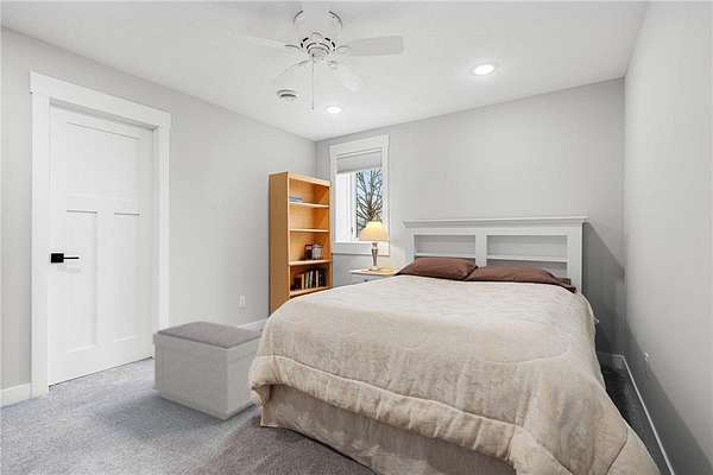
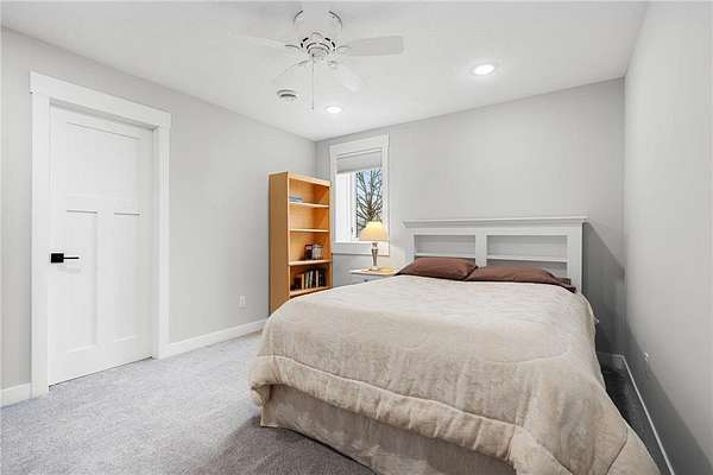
- bench [152,321,264,422]
